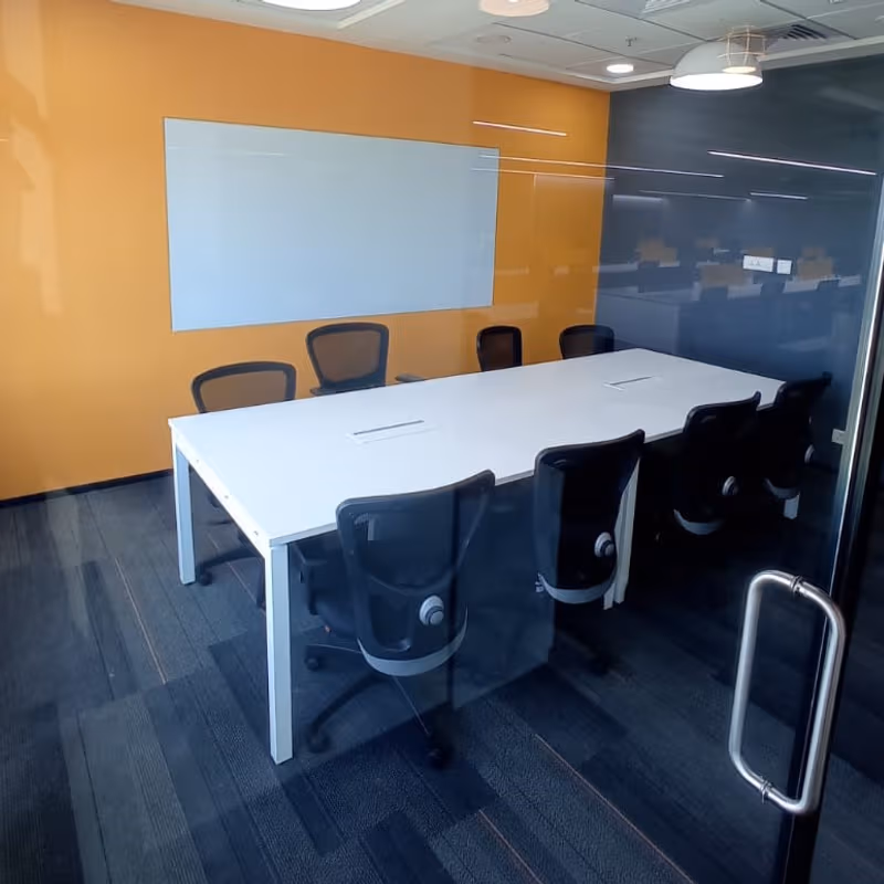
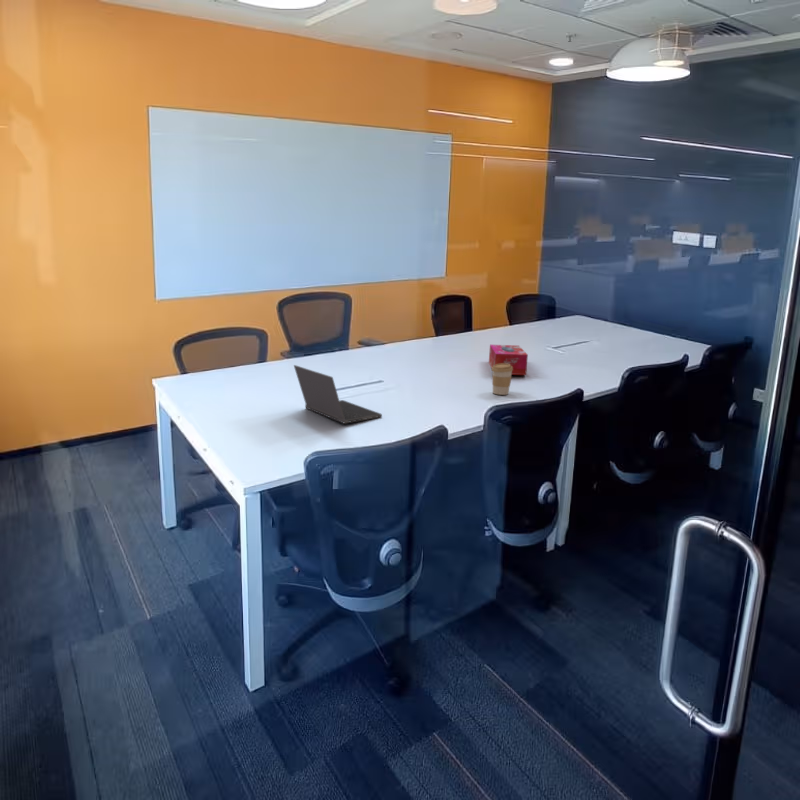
+ laptop computer [293,364,383,425]
+ coffee cup [491,363,513,396]
+ tissue box [488,344,529,376]
